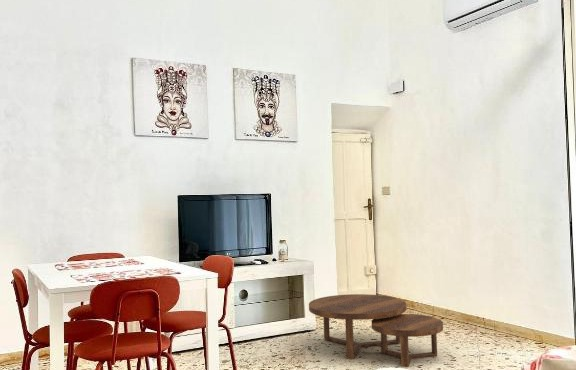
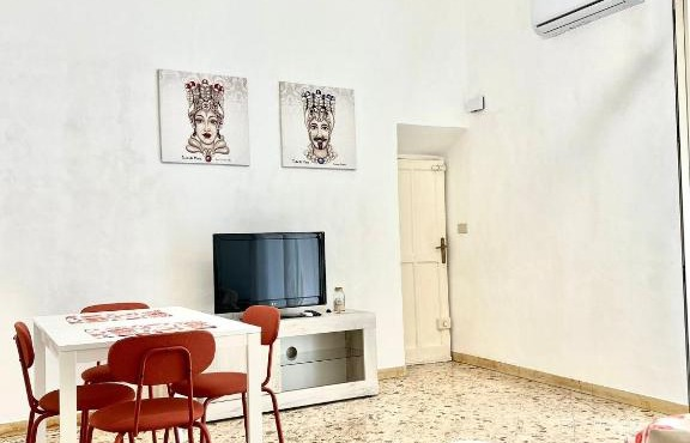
- coffee table [308,293,444,368]
